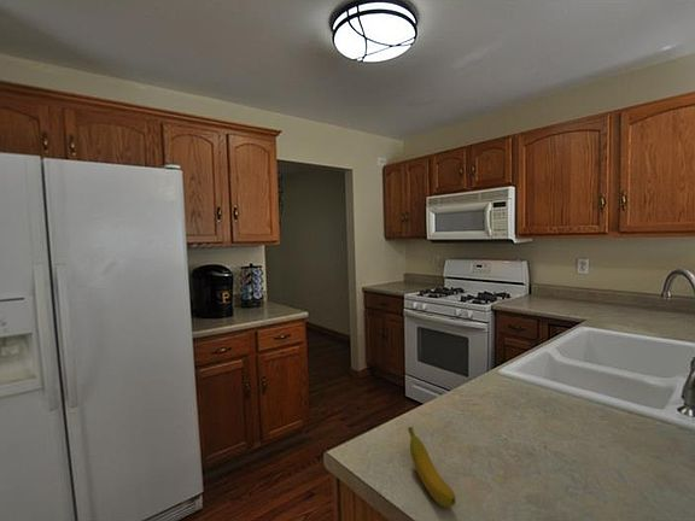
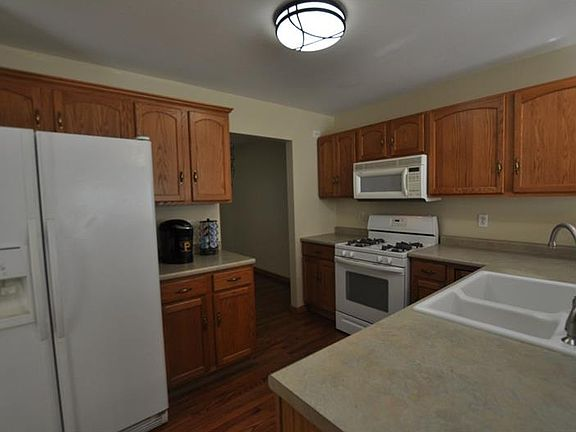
- banana [407,426,456,508]
